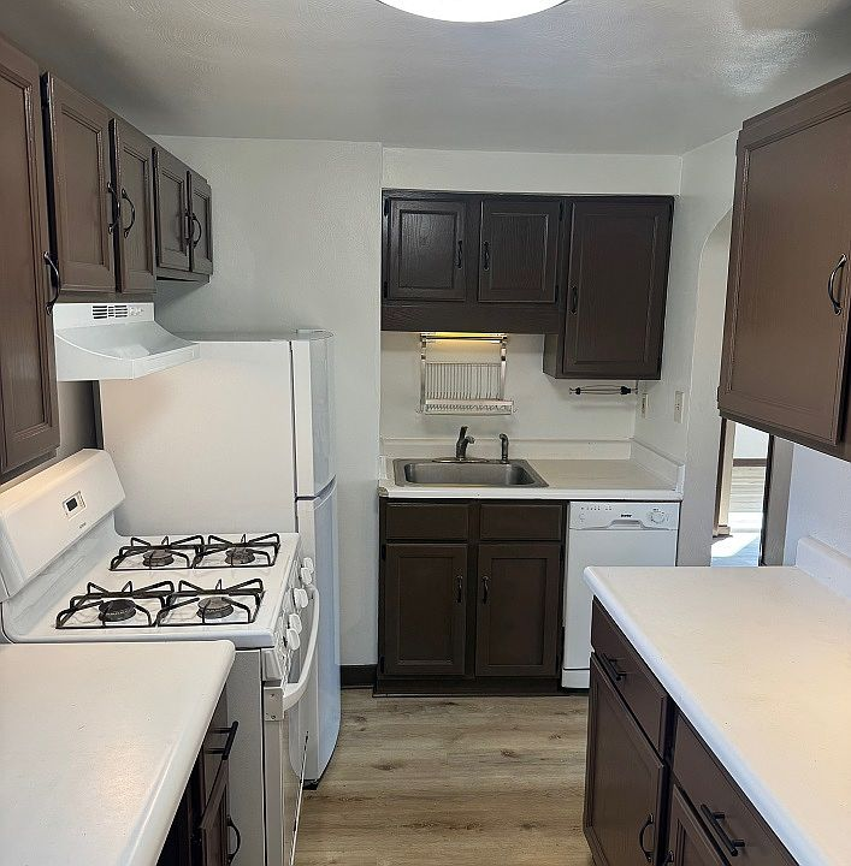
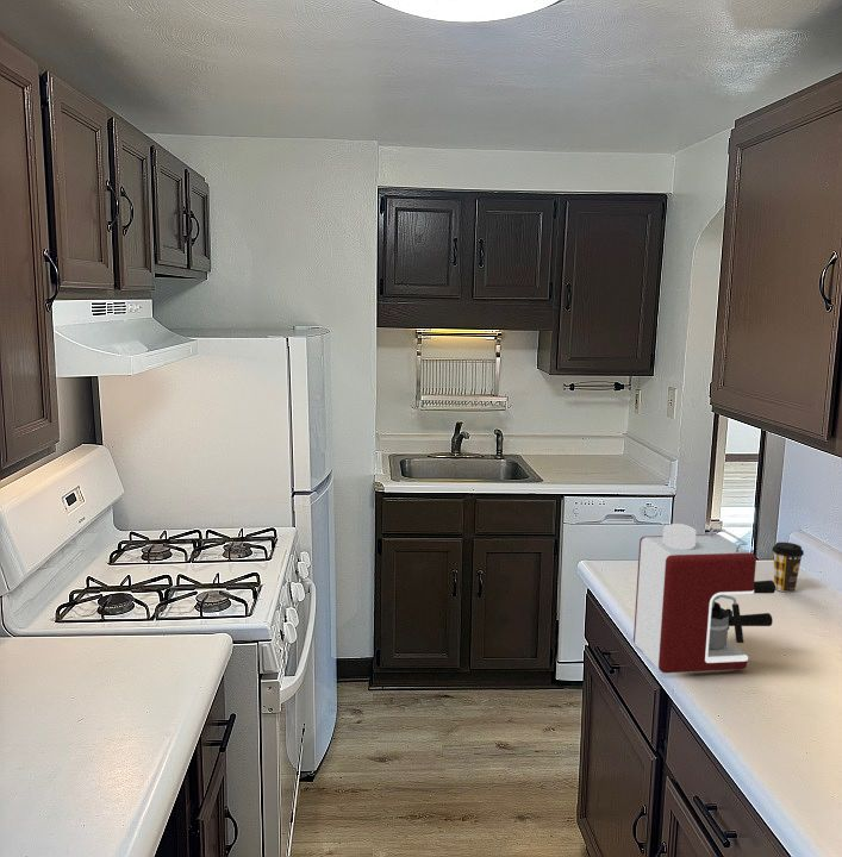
+ coffee maker [632,523,776,674]
+ coffee cup [771,542,805,594]
